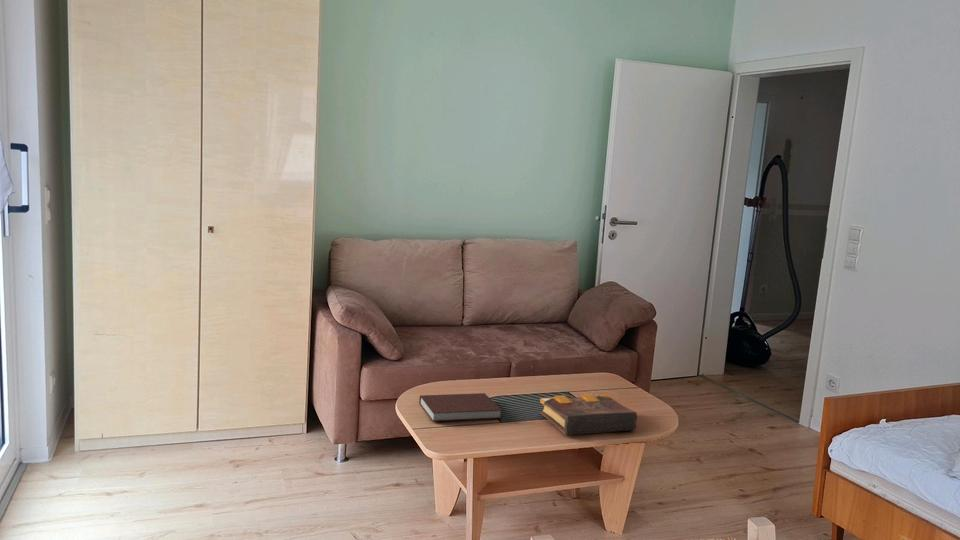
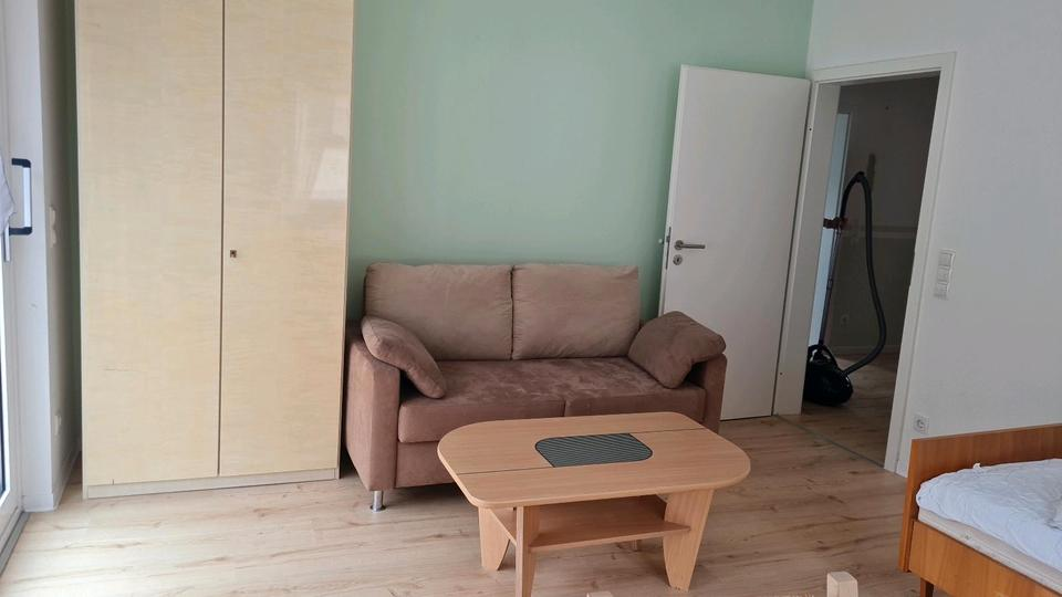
- book [539,393,638,436]
- notebook [418,392,502,422]
